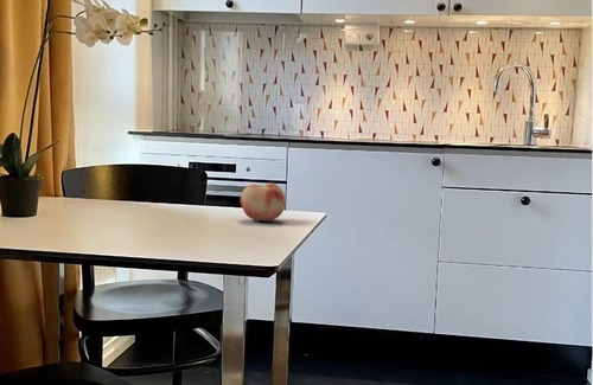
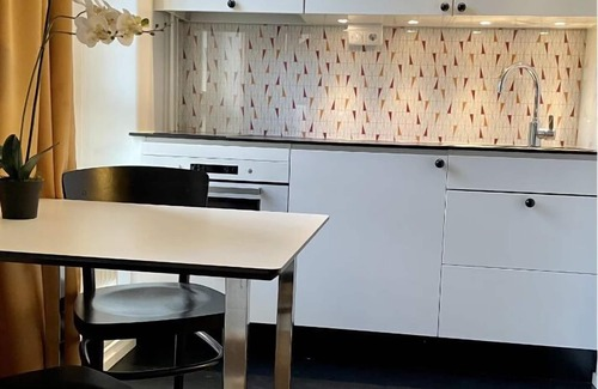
- fruit [240,181,287,223]
